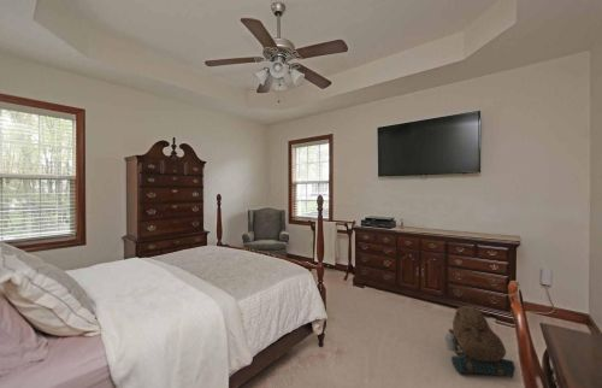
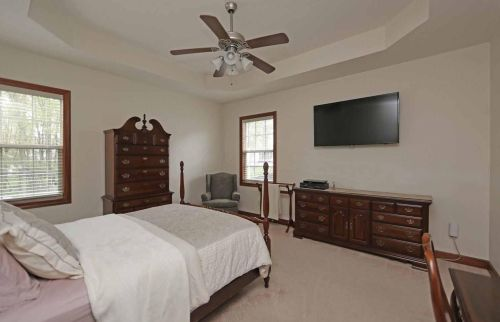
- backpack [443,305,517,380]
